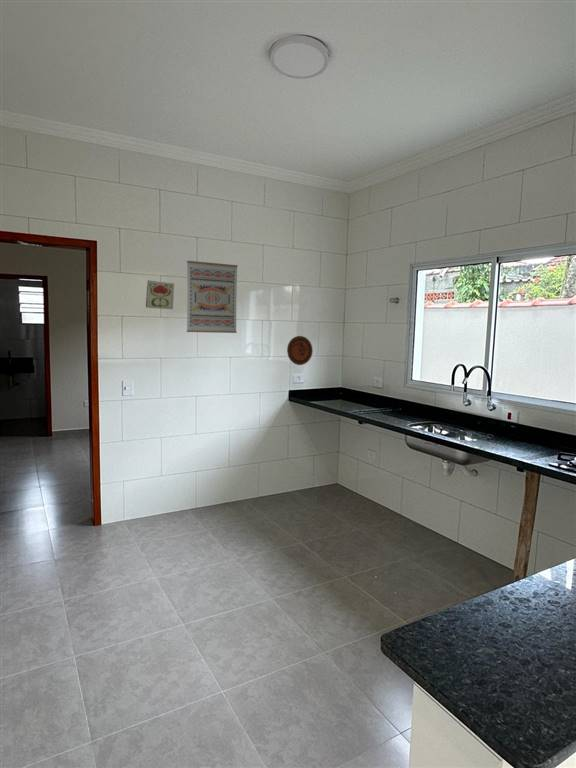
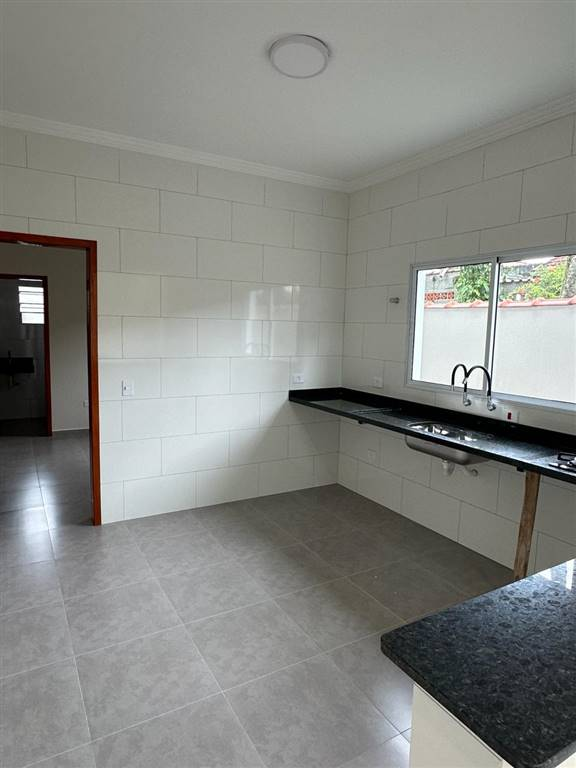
- decorative plate [286,335,314,366]
- decorative tile [145,279,175,310]
- wall art [186,260,239,334]
